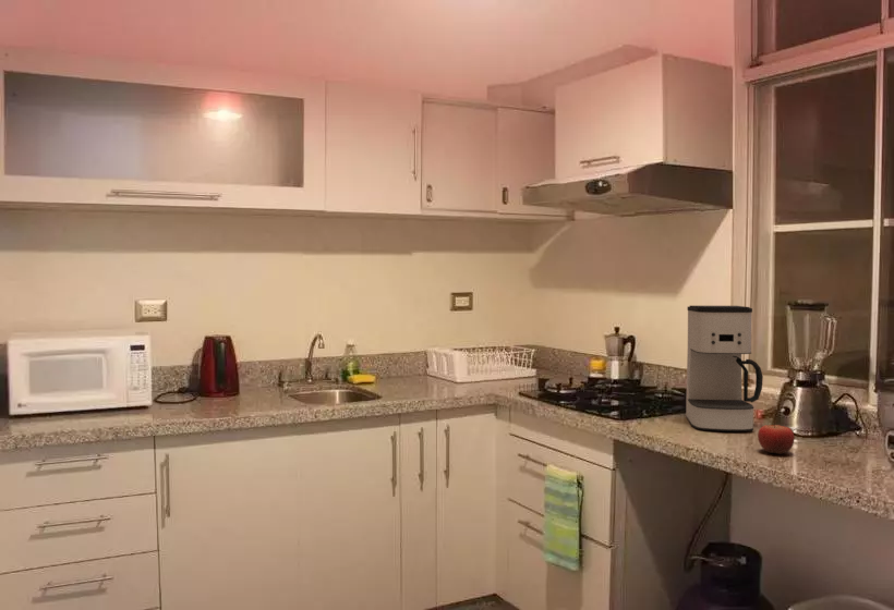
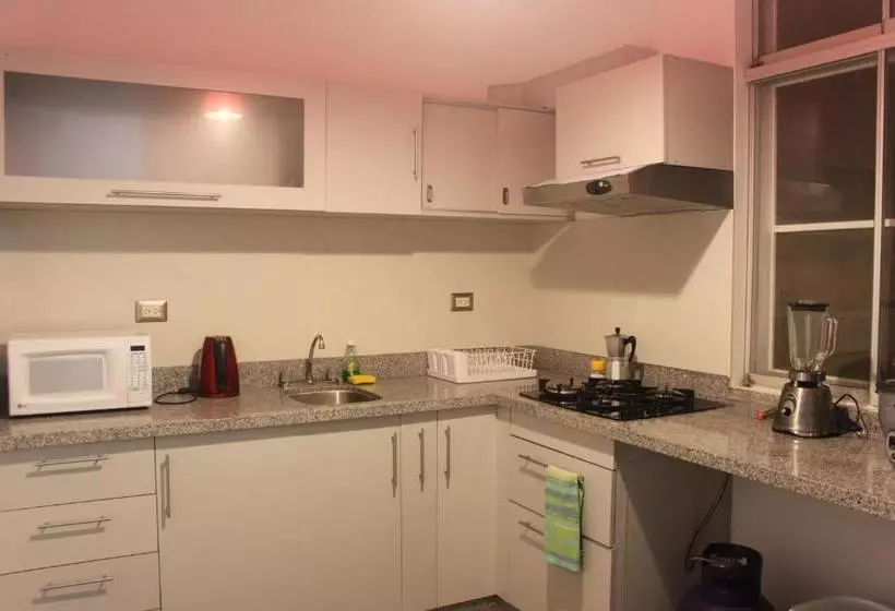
- coffee maker [685,305,764,432]
- fruit [757,420,795,455]
